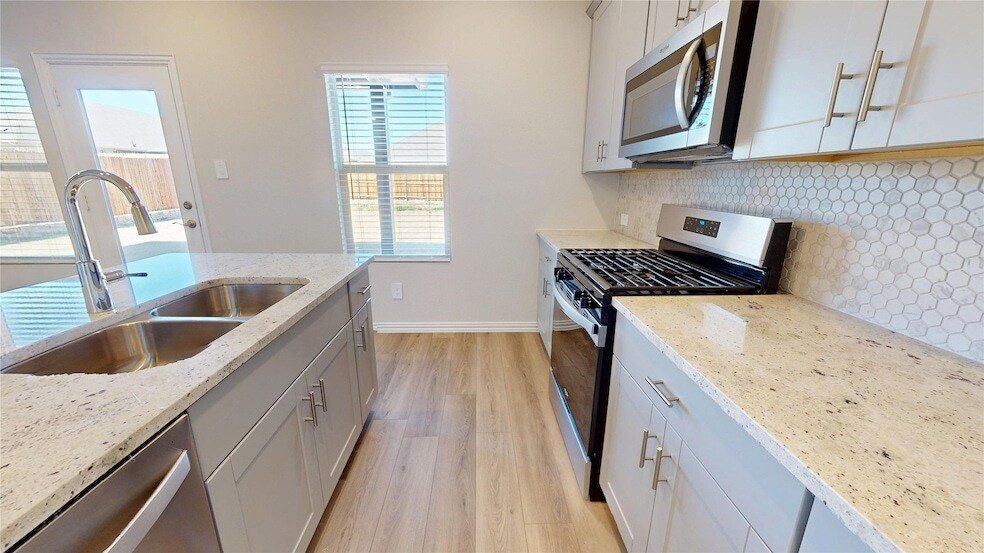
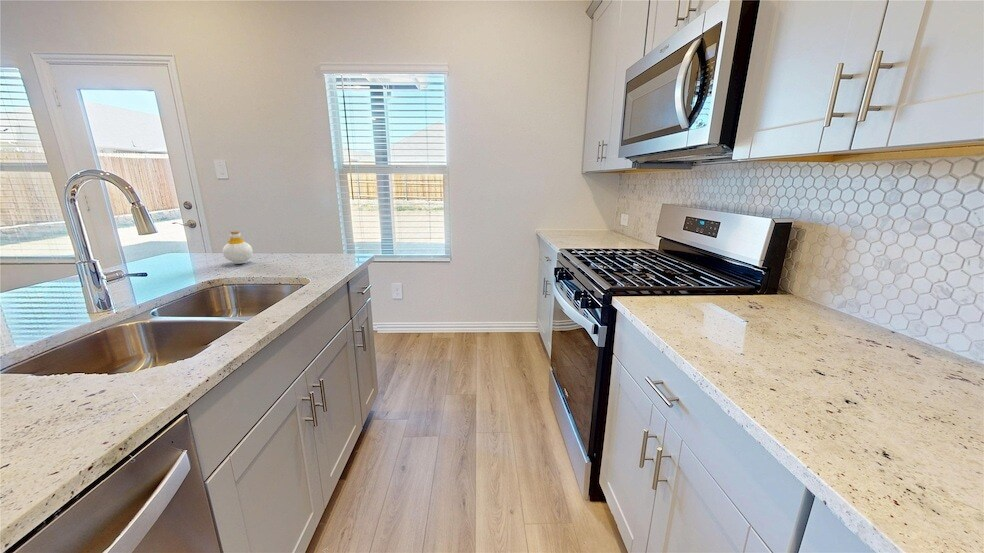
+ bottle [222,230,254,265]
